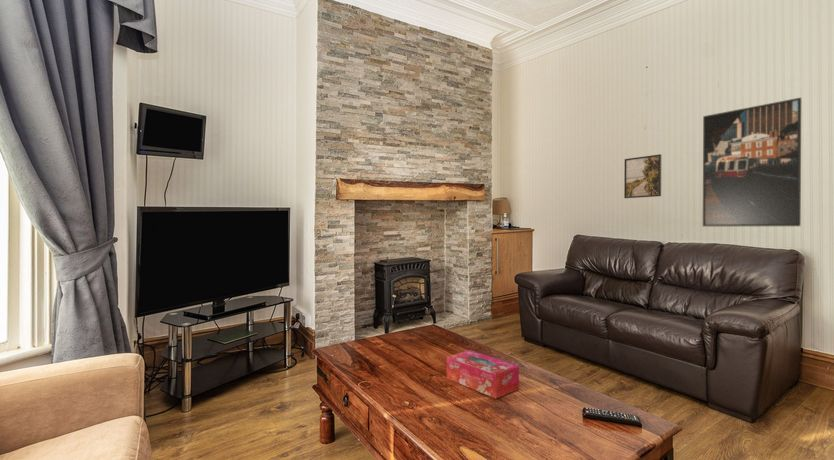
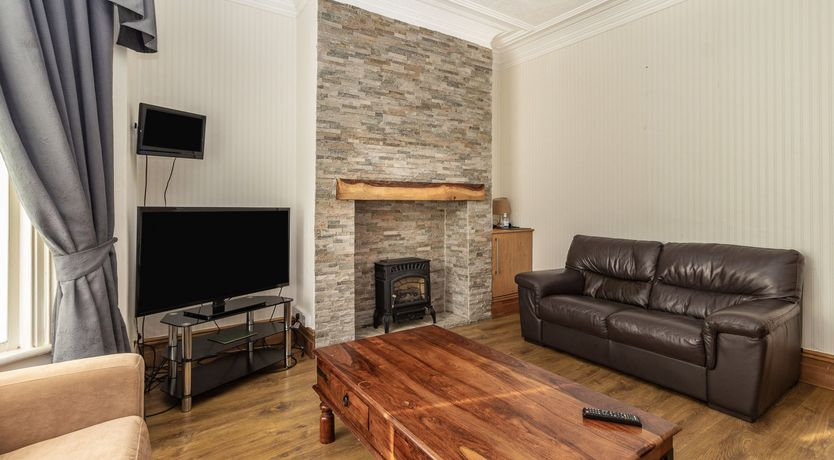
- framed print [623,153,663,199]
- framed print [702,97,802,227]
- tissue box [446,349,520,400]
